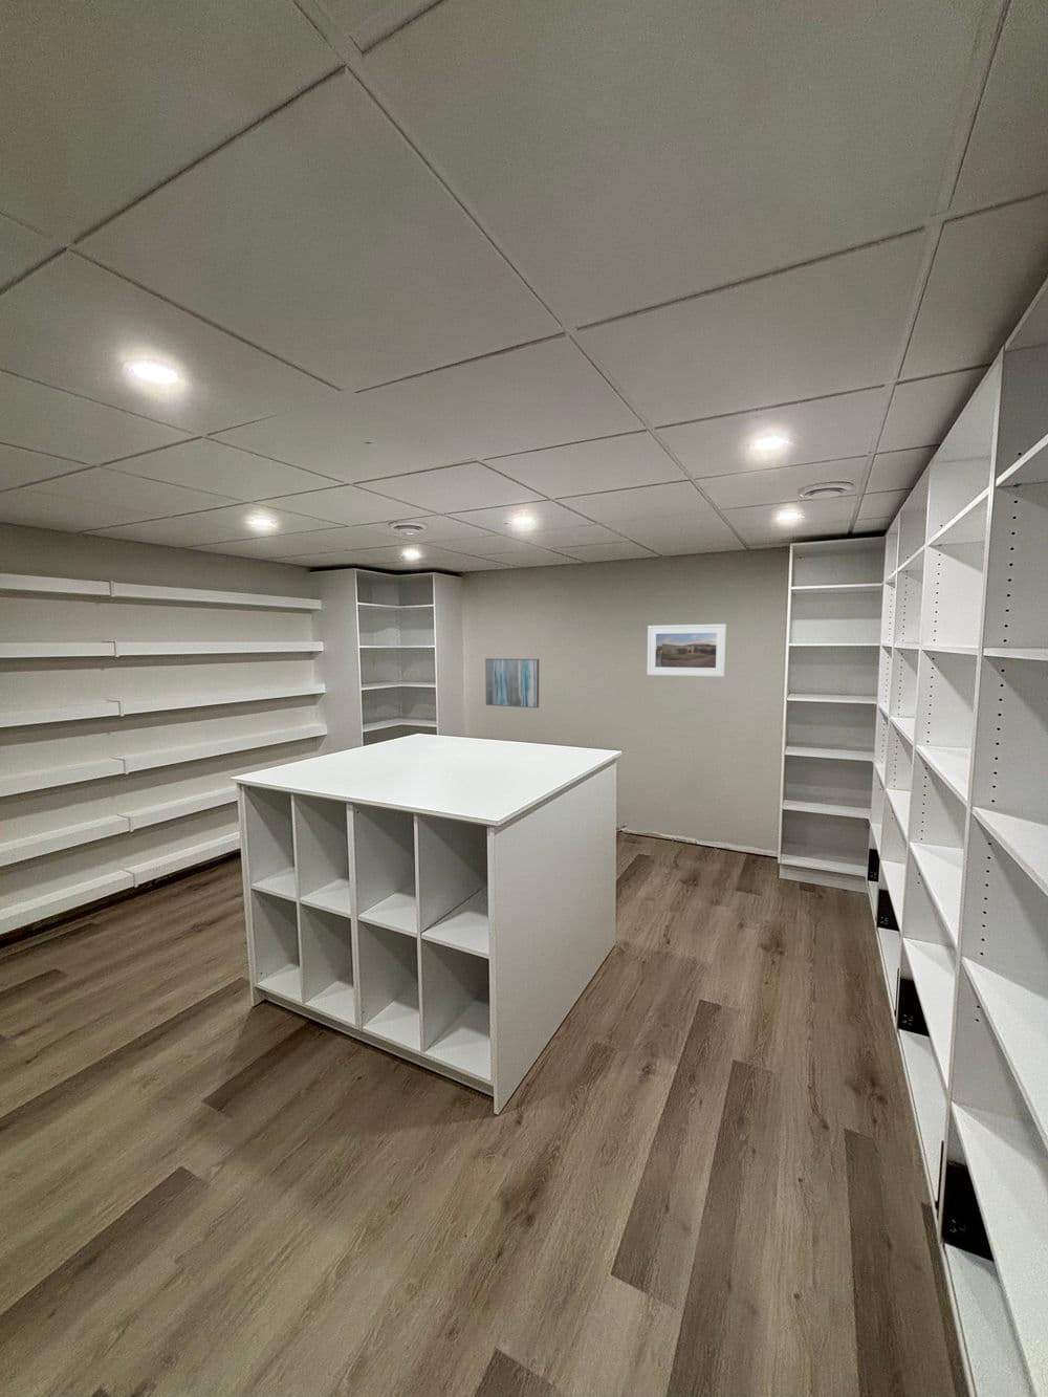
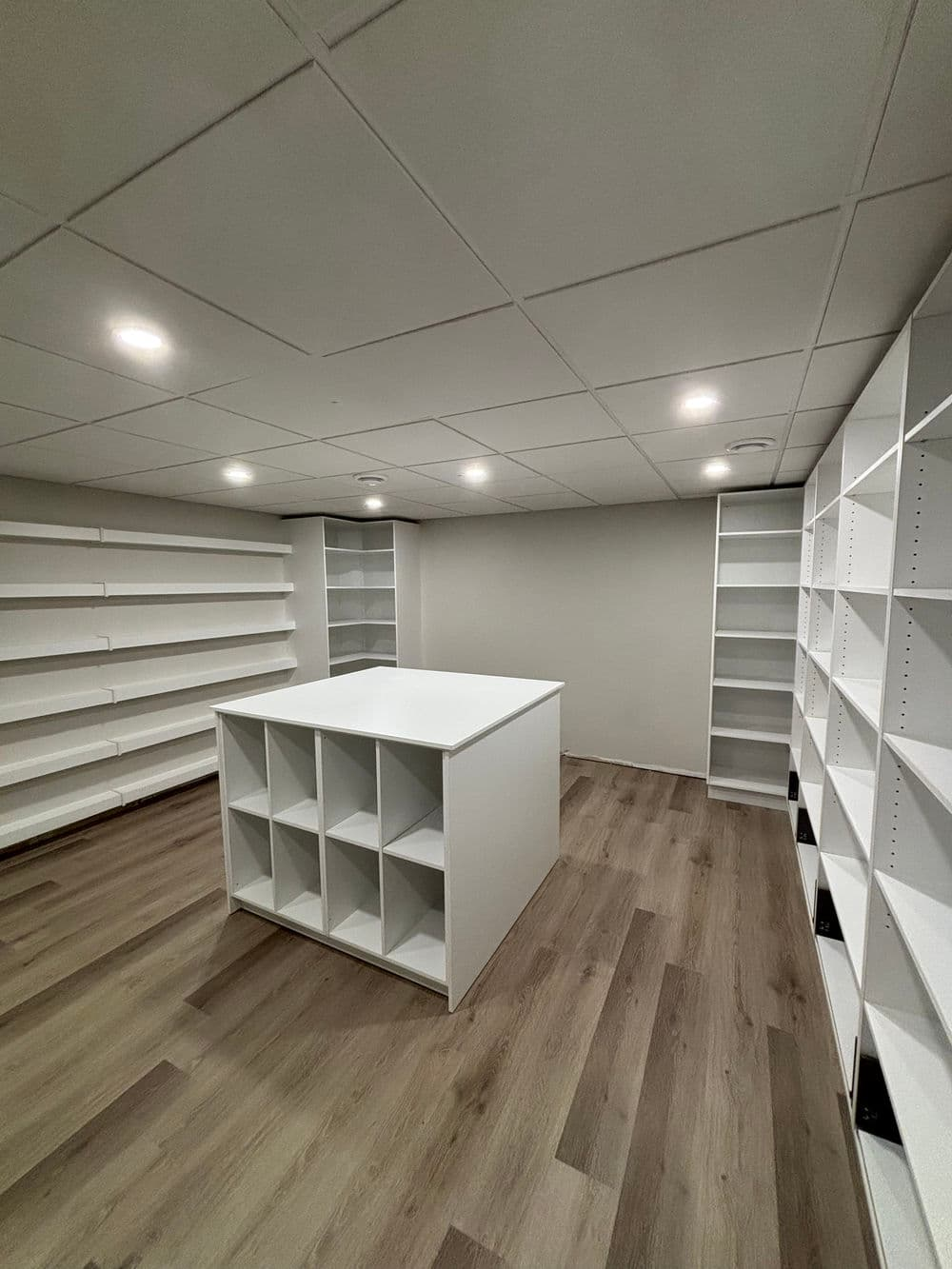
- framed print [645,622,728,678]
- wall art [484,657,539,709]
